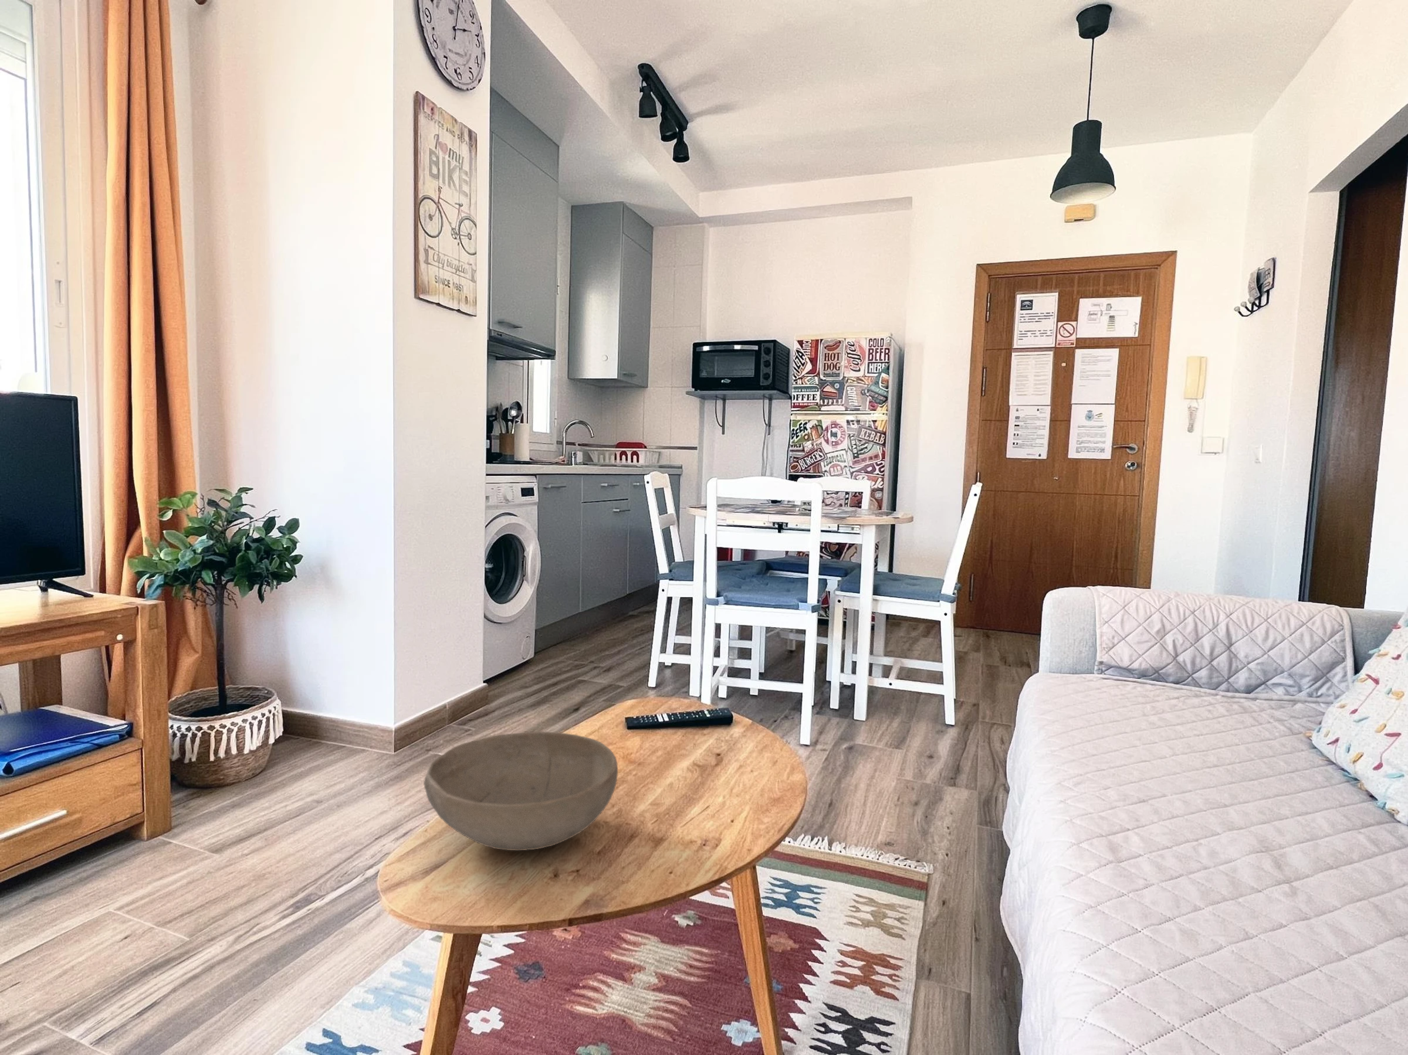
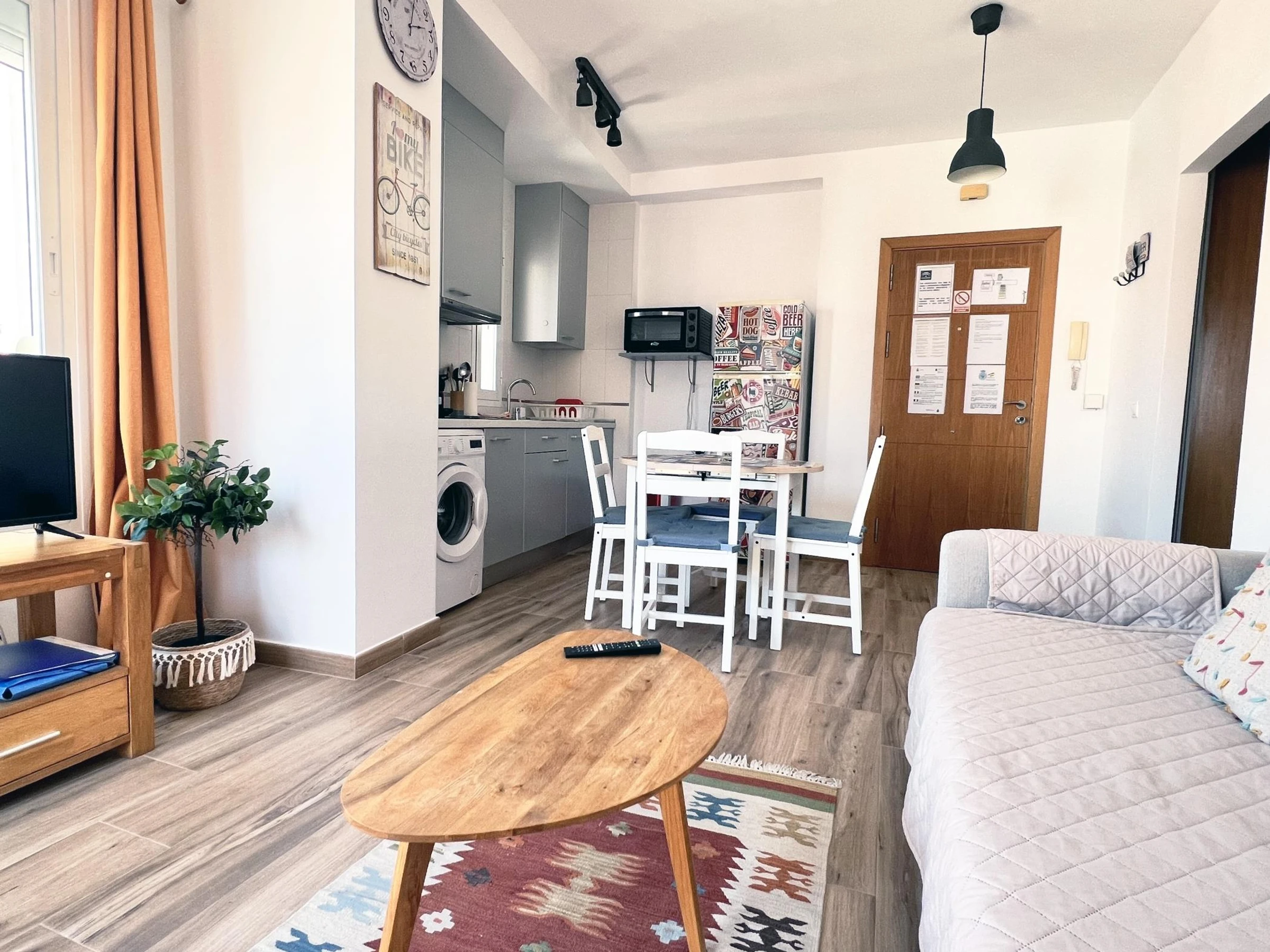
- bowl [424,731,619,851]
